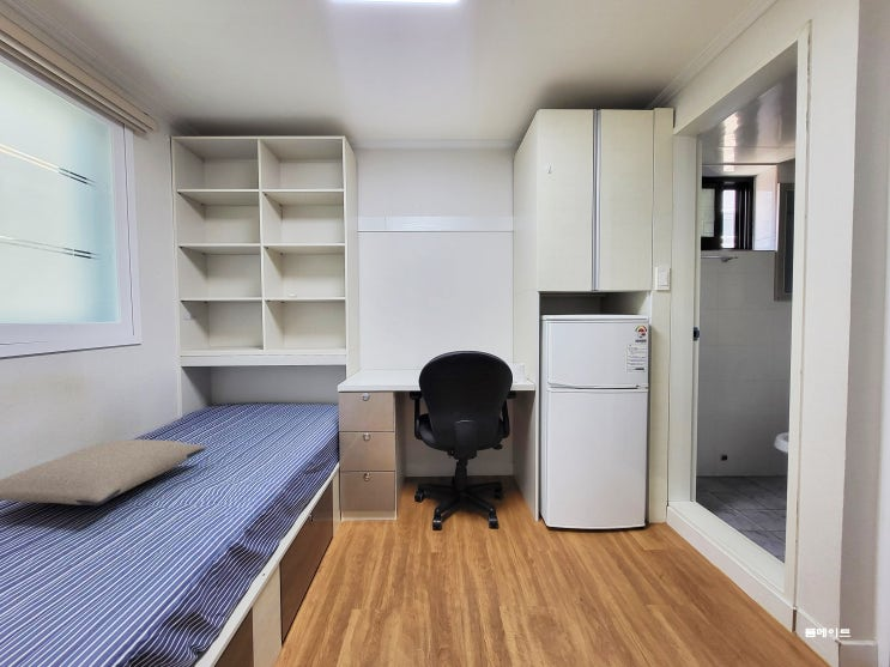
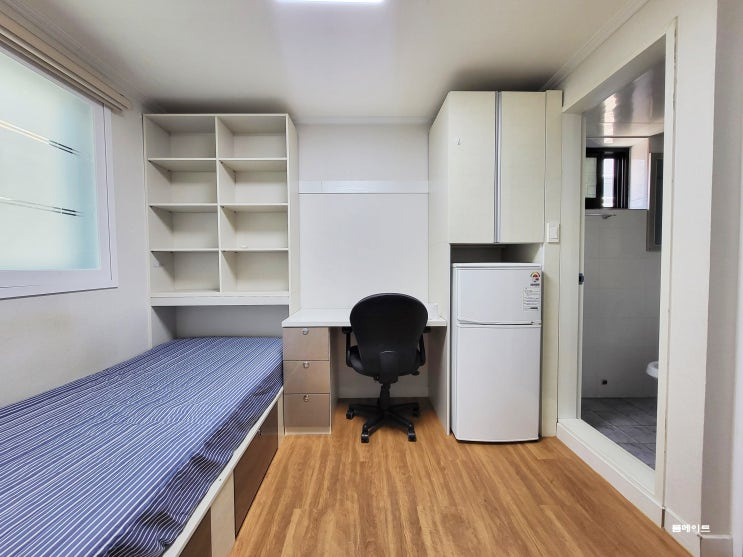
- pillow [0,438,207,507]
